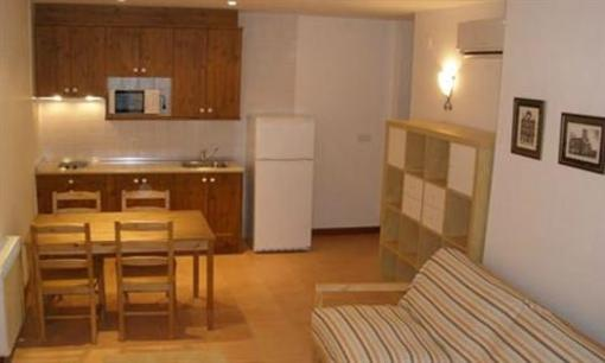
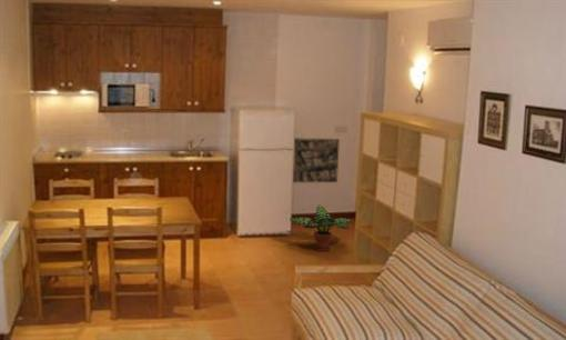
+ aerial map [292,137,341,183]
+ potted plant [289,203,352,252]
